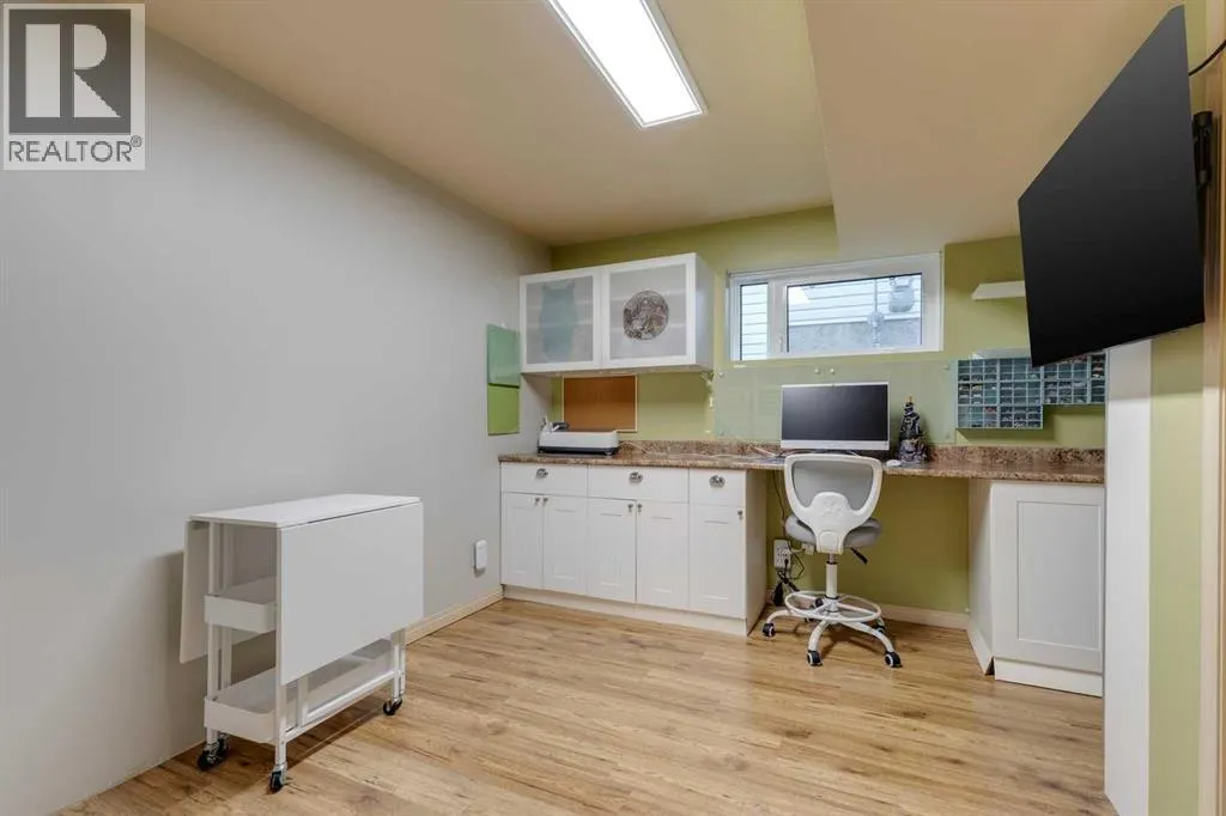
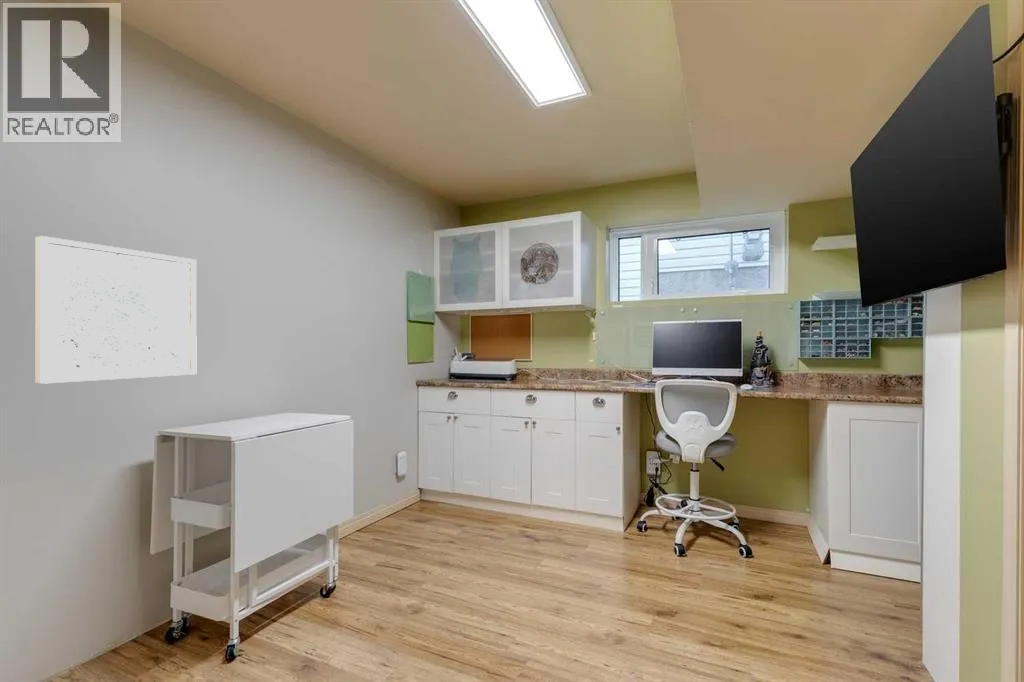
+ wall art [35,235,198,385]
